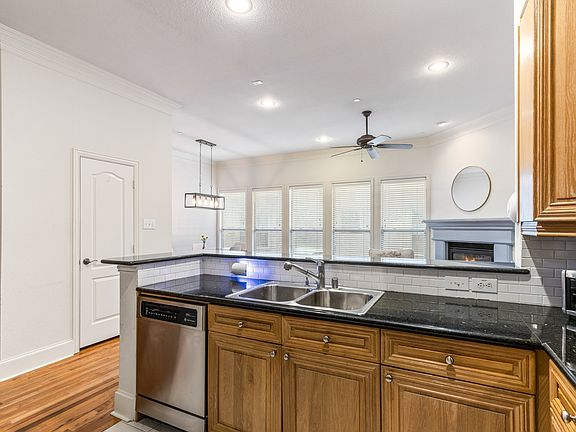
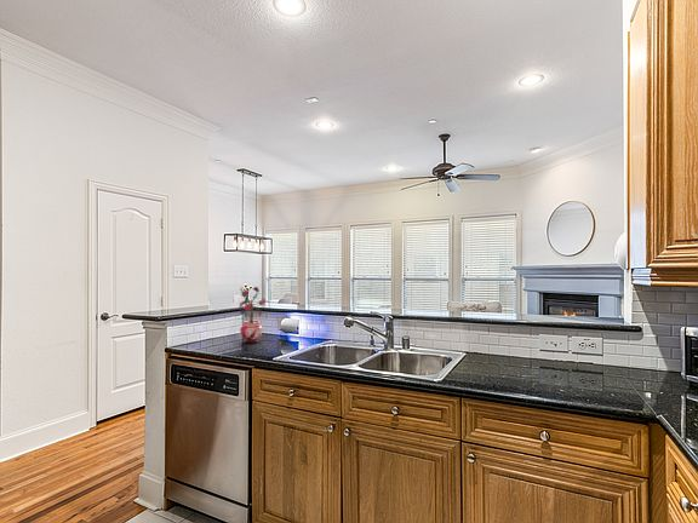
+ potted plant [238,286,267,344]
